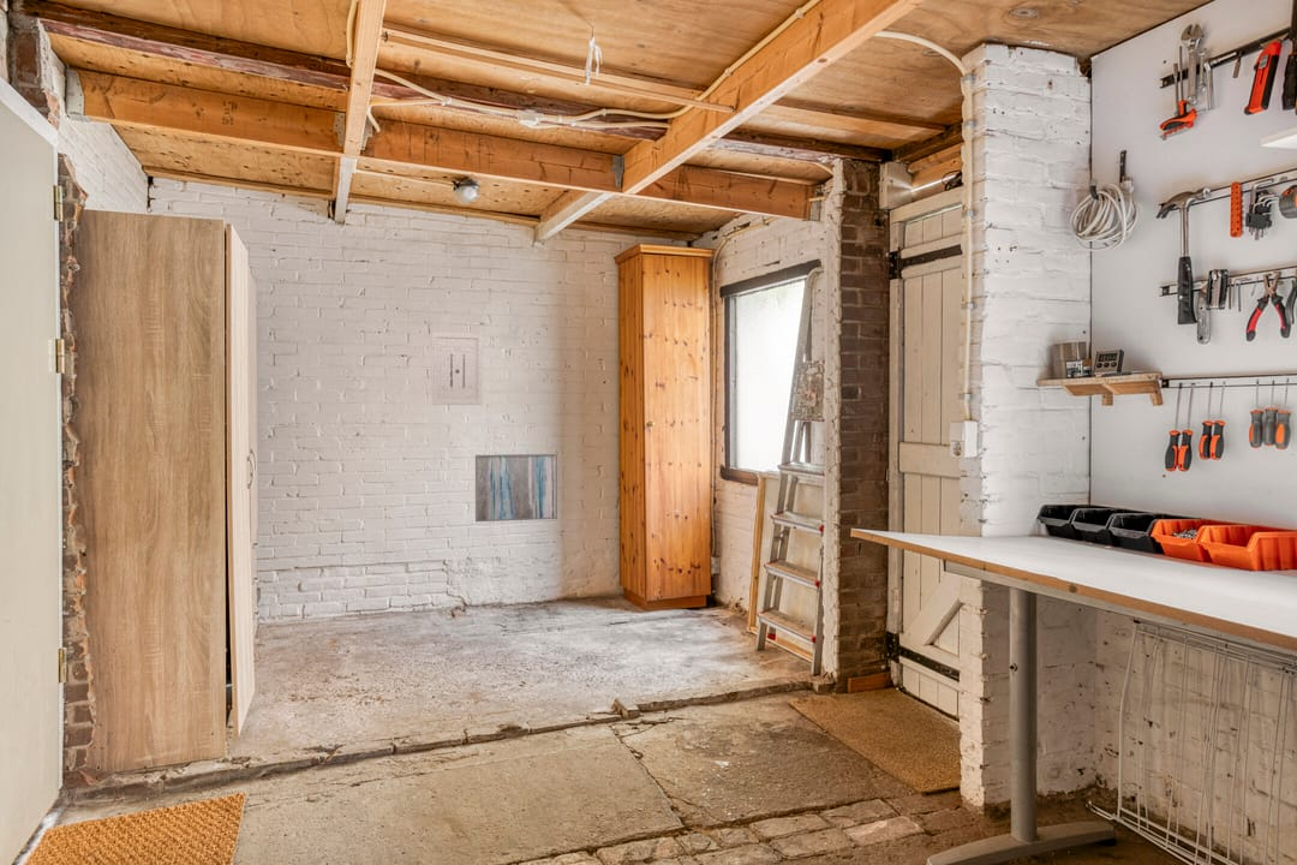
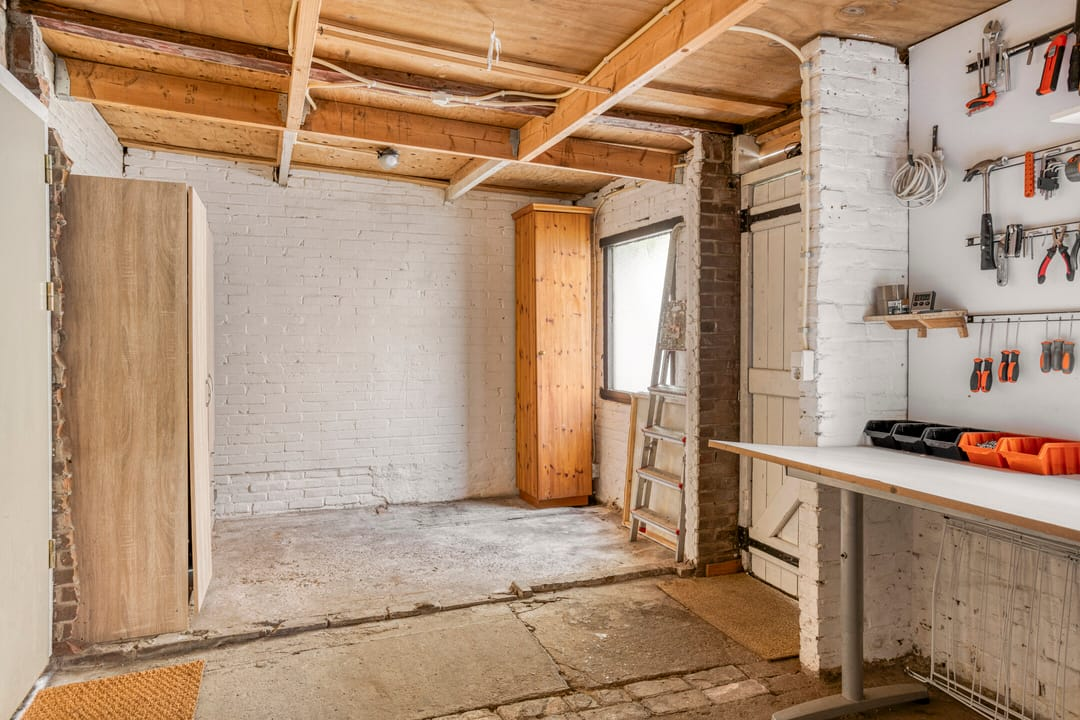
- wall art [431,330,484,406]
- wall art [474,453,558,523]
